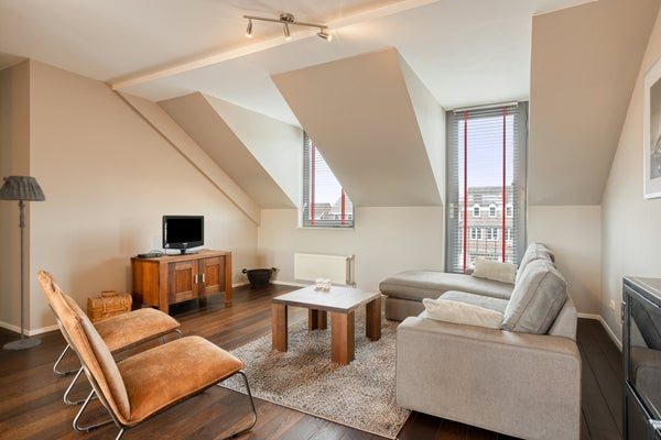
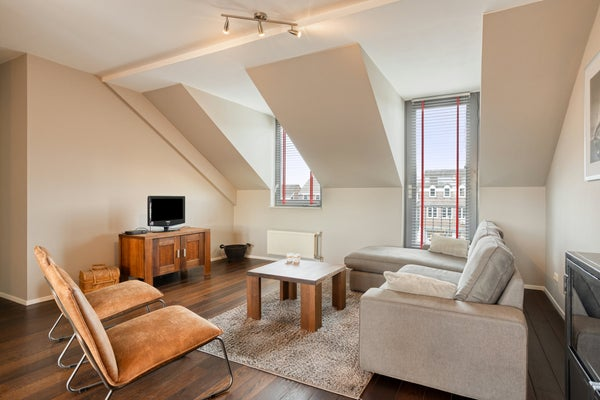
- floor lamp [0,175,47,352]
